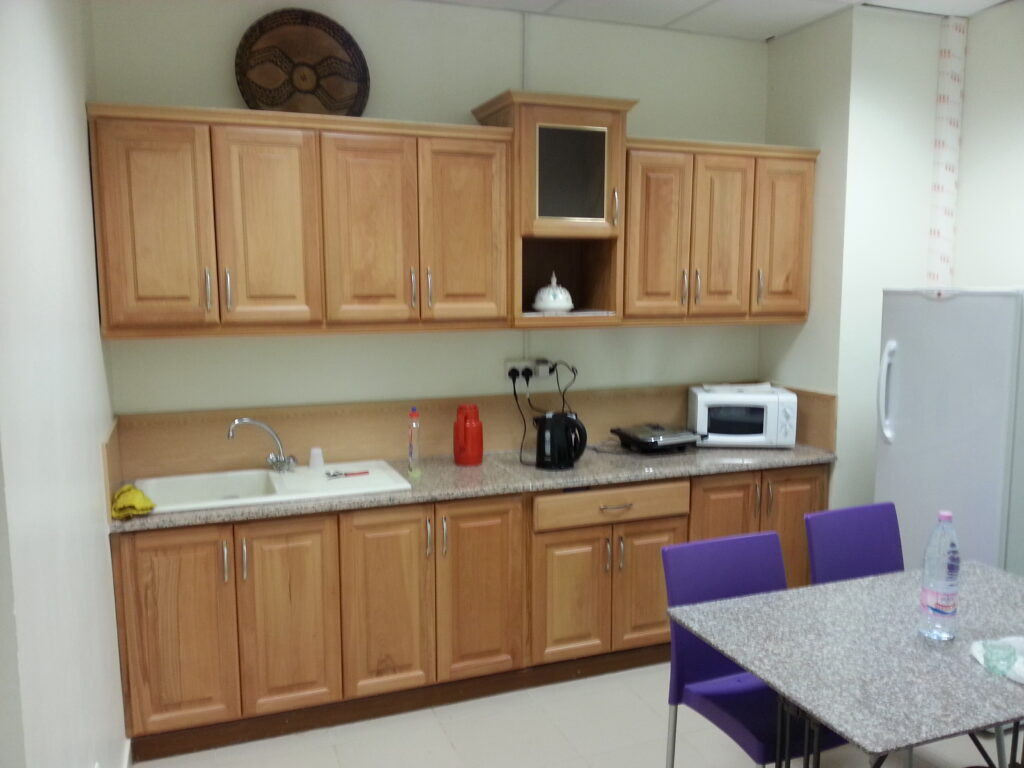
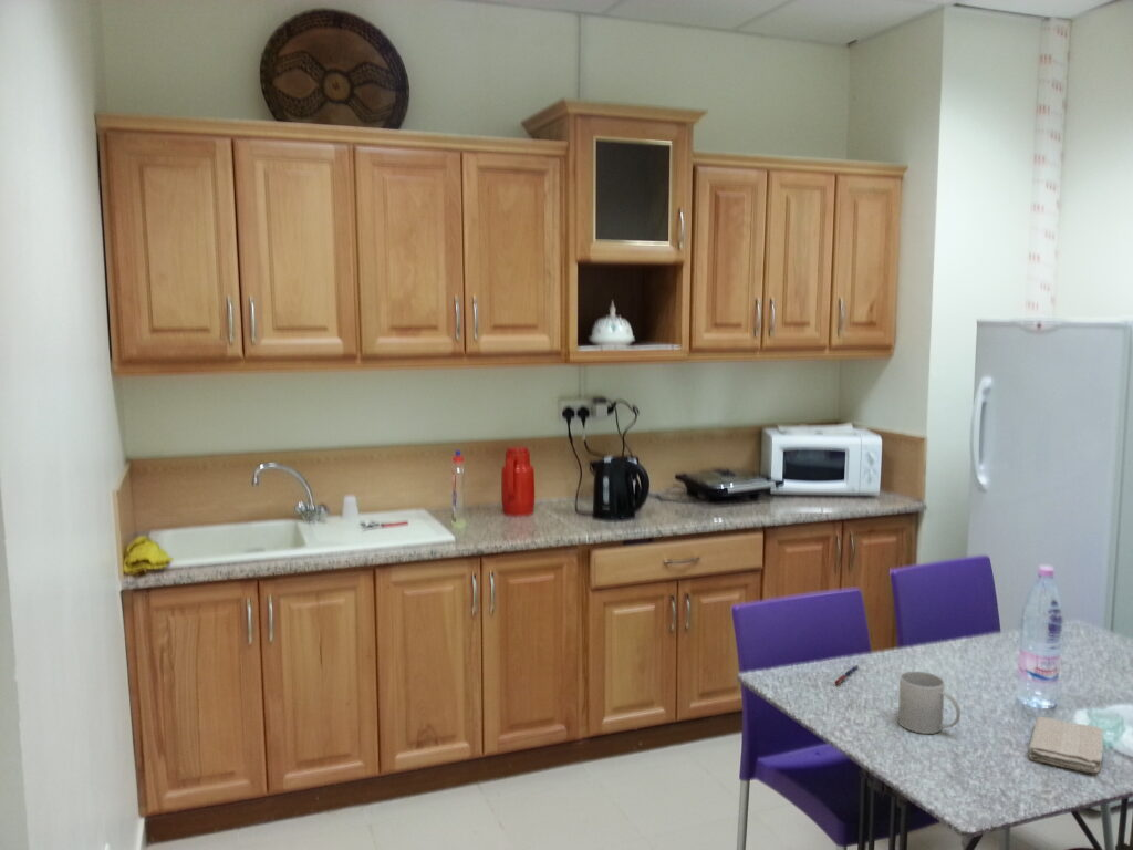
+ washcloth [1028,715,1104,774]
+ mug [897,671,962,735]
+ pen [833,664,860,685]
